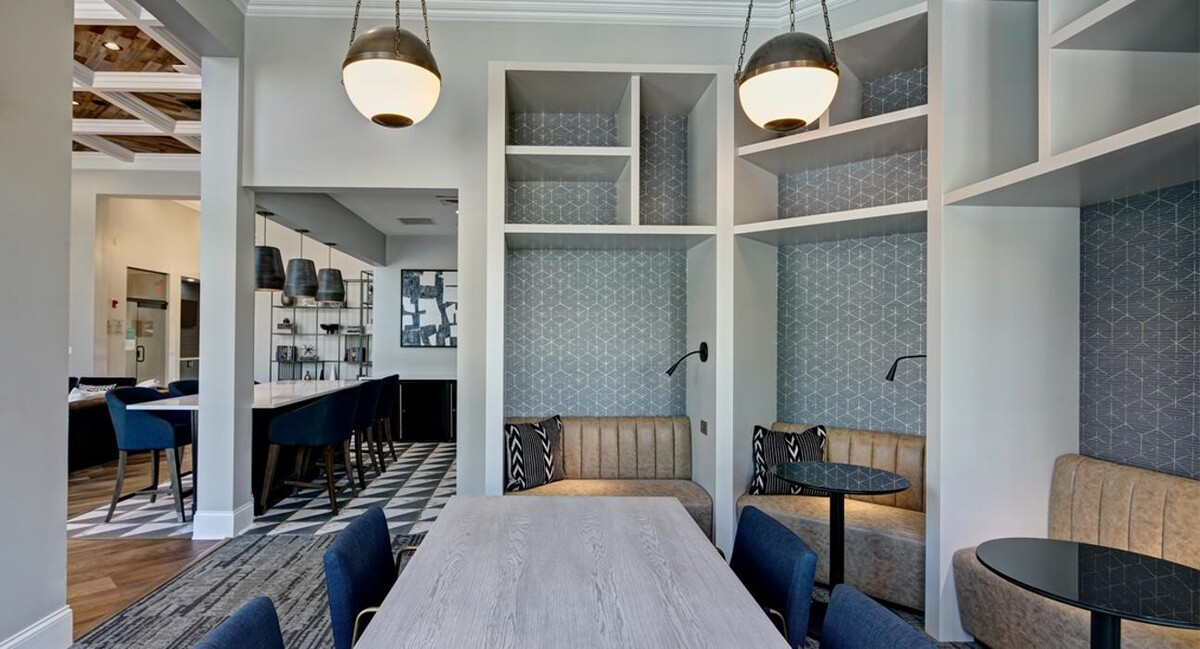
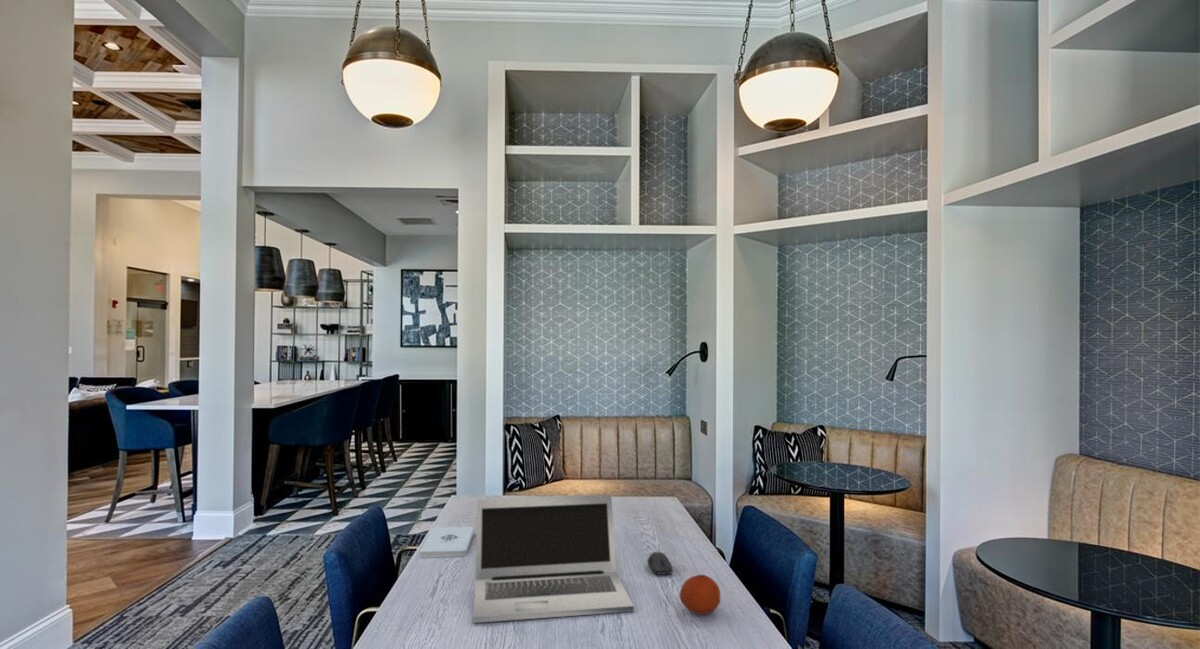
+ notepad [419,526,475,559]
+ fruit [679,574,721,615]
+ computer mouse [646,551,674,576]
+ laptop [472,493,635,624]
